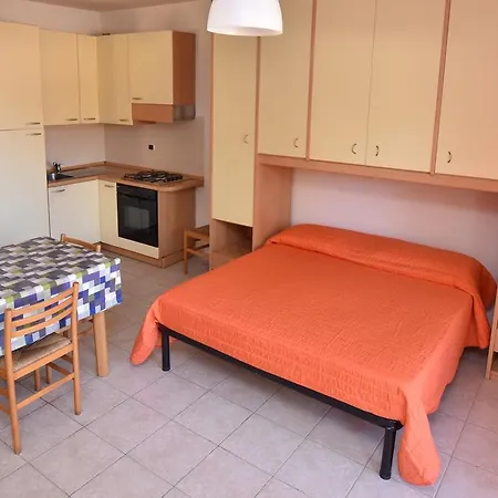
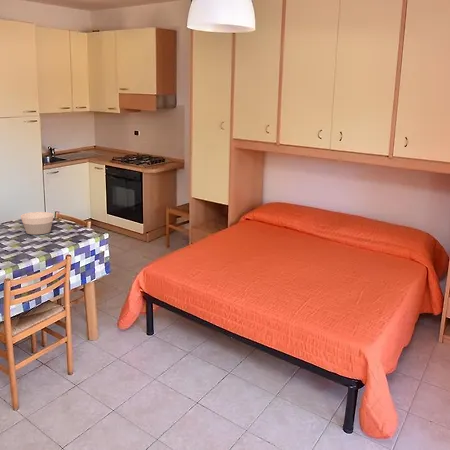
+ bowl [20,211,55,236]
